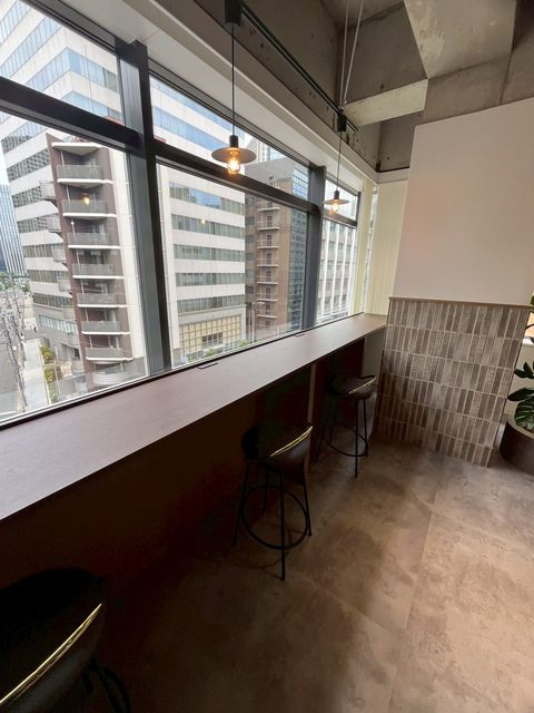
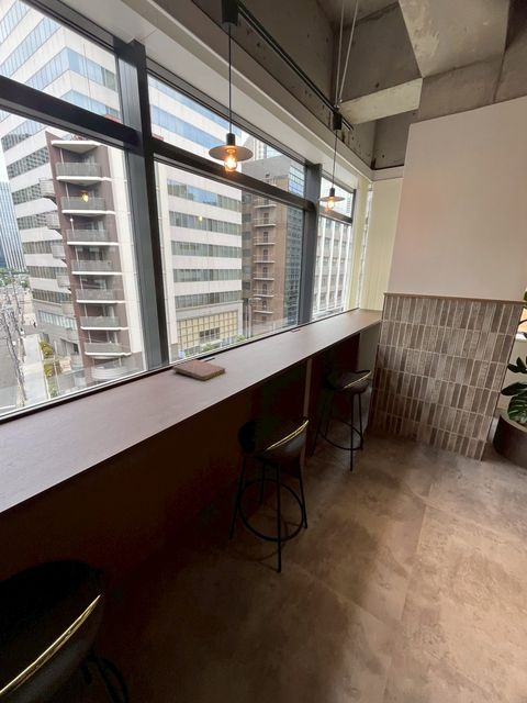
+ notebook [171,358,226,382]
